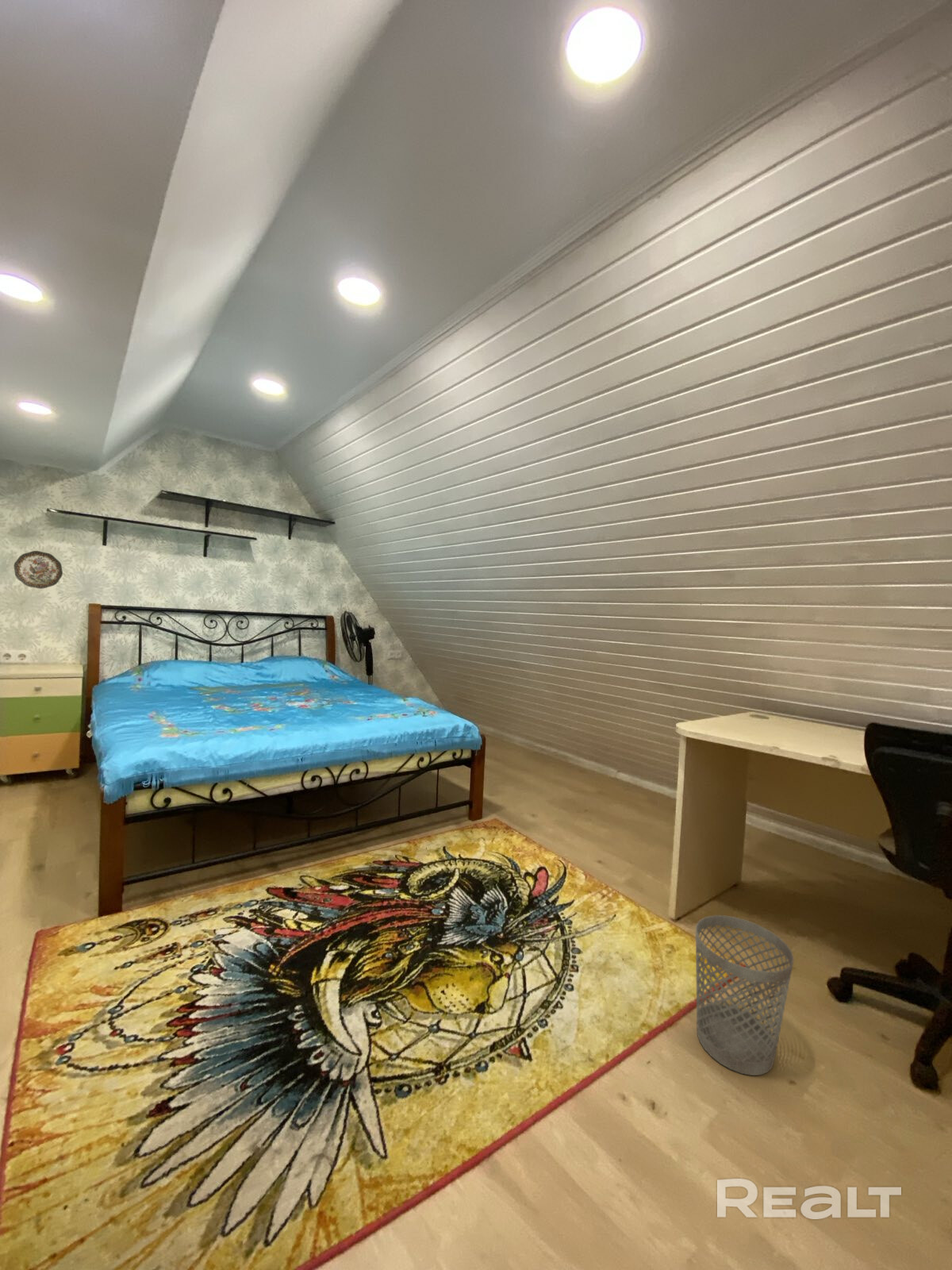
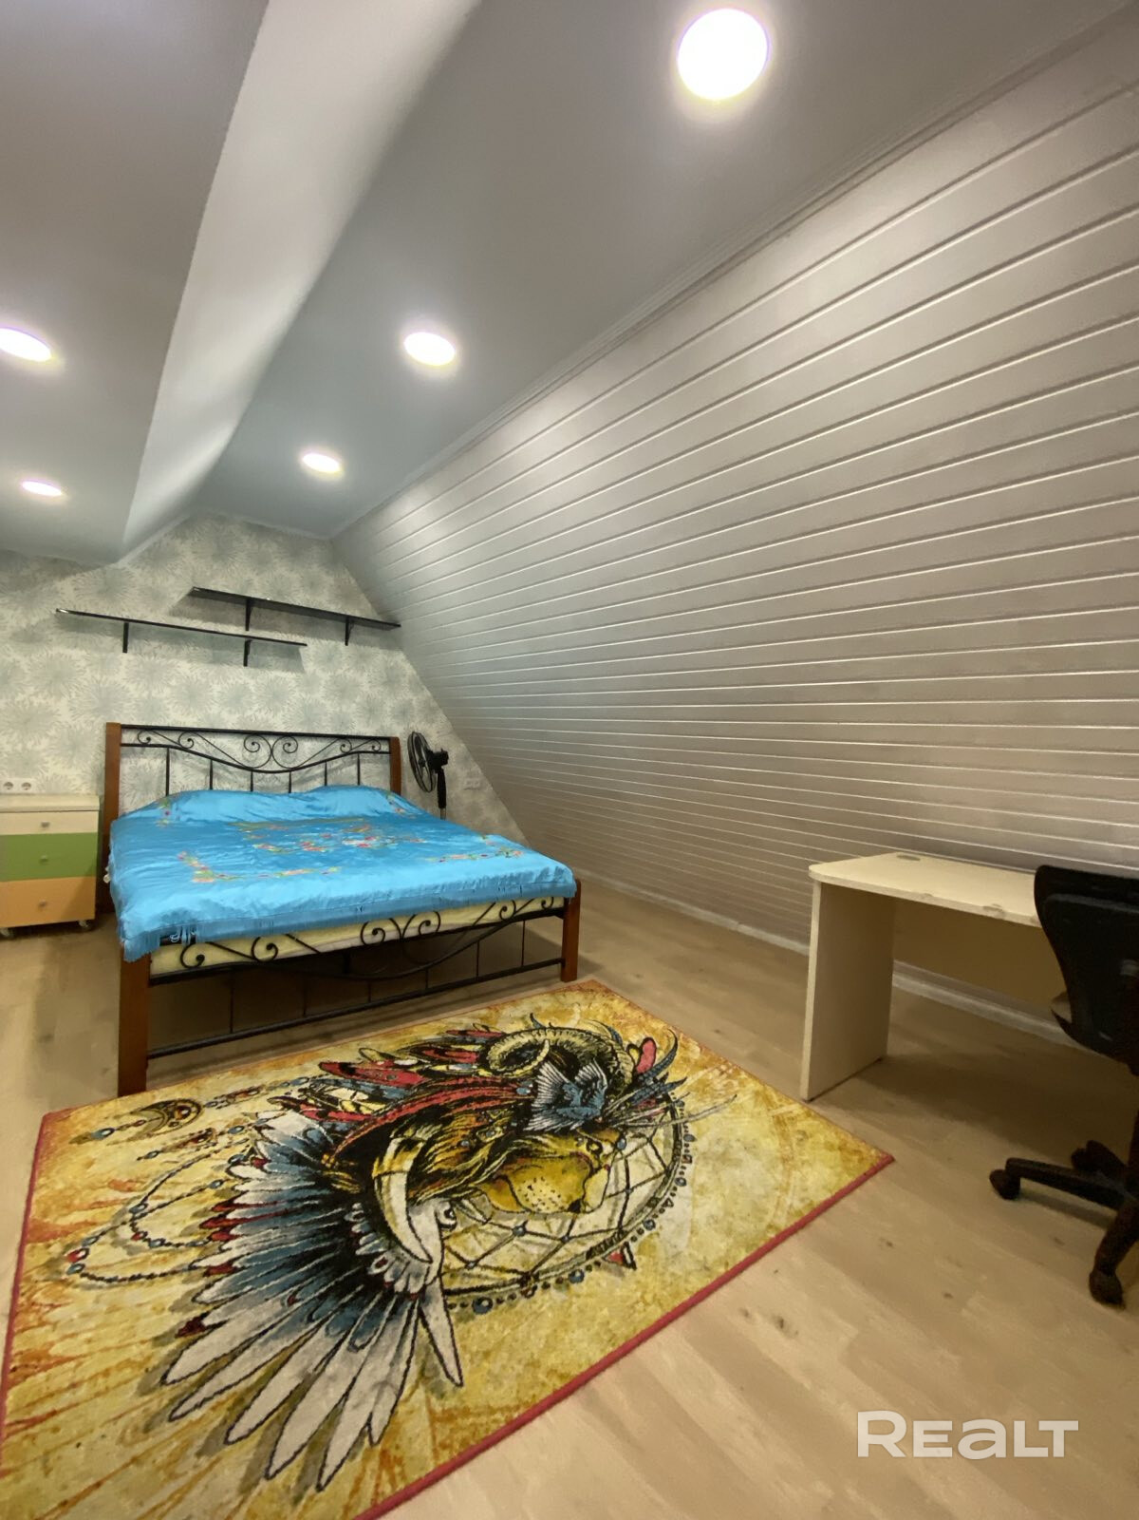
- wastebasket [695,914,795,1076]
- decorative plate [13,550,63,590]
